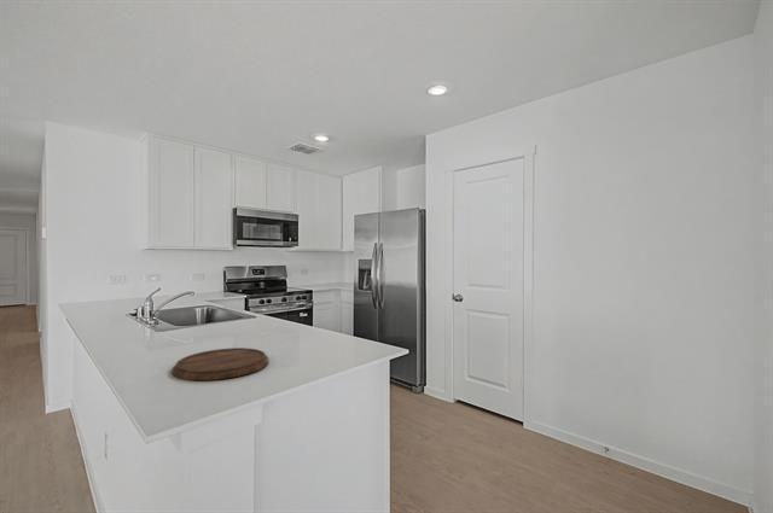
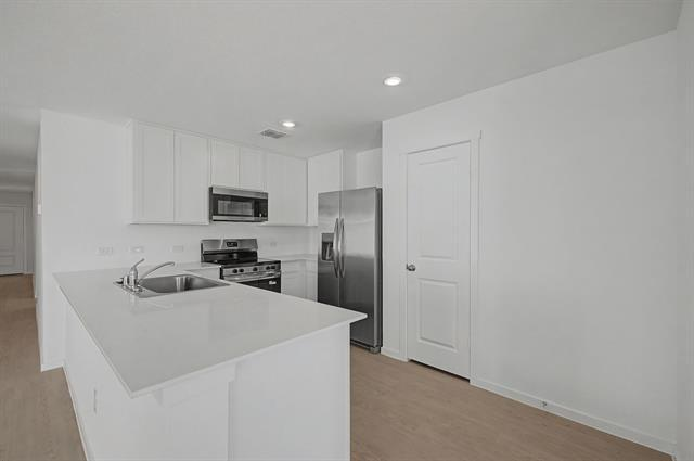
- cutting board [170,346,269,381]
